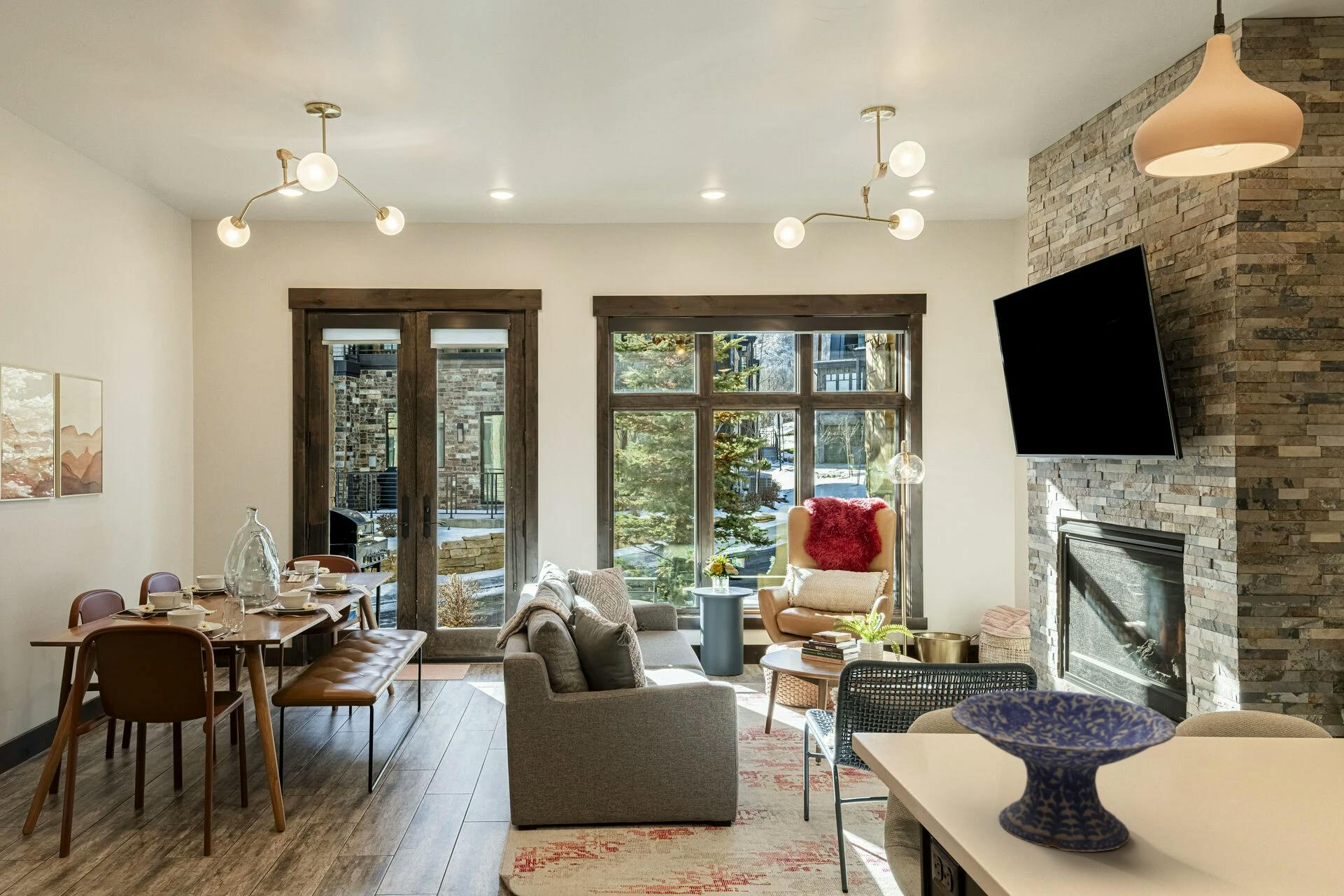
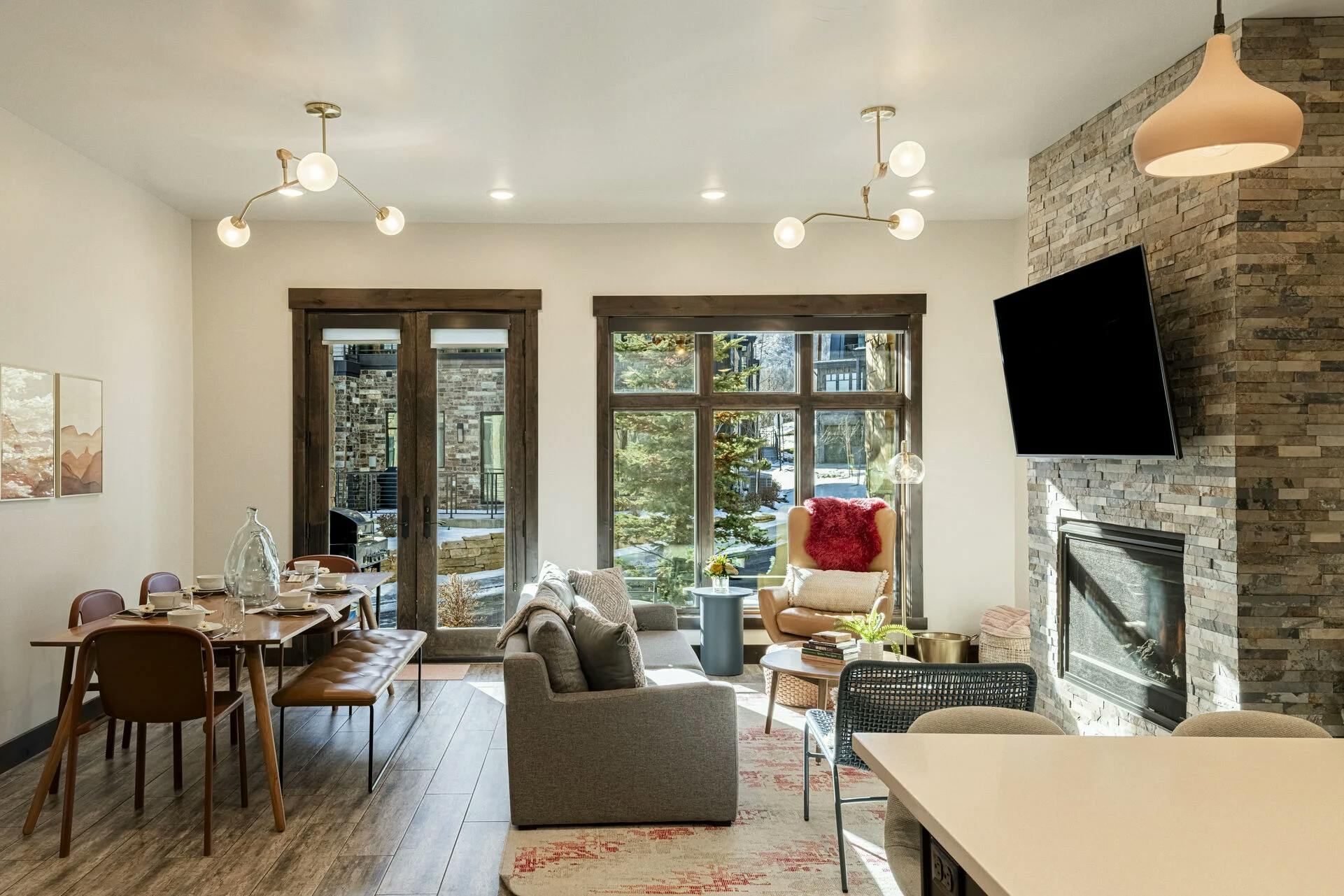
- decorative bowl [951,690,1177,853]
